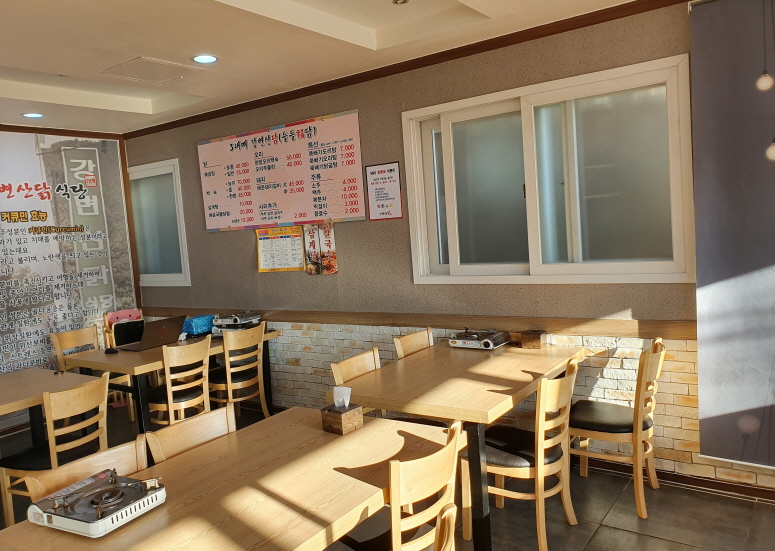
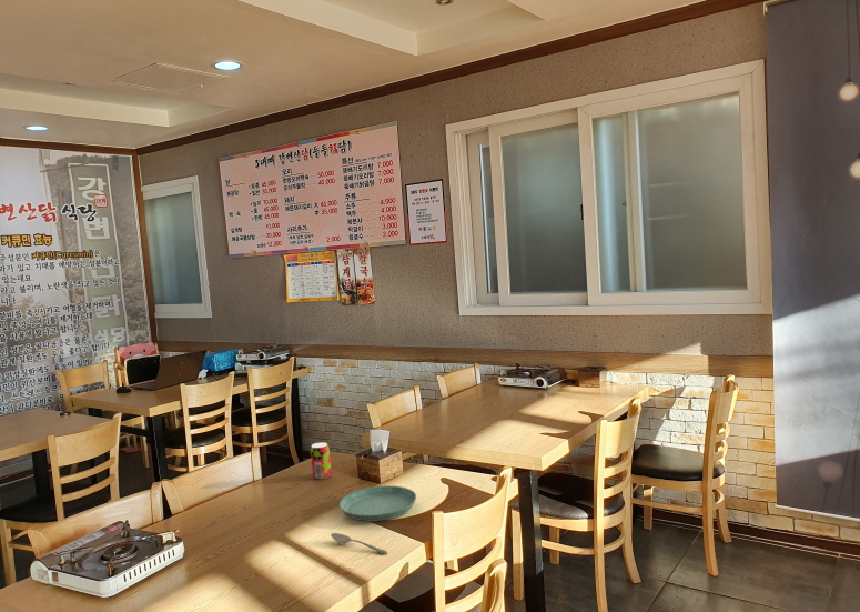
+ beverage can [310,441,333,480]
+ saucer [338,484,417,523]
+ spoon [330,532,388,555]
